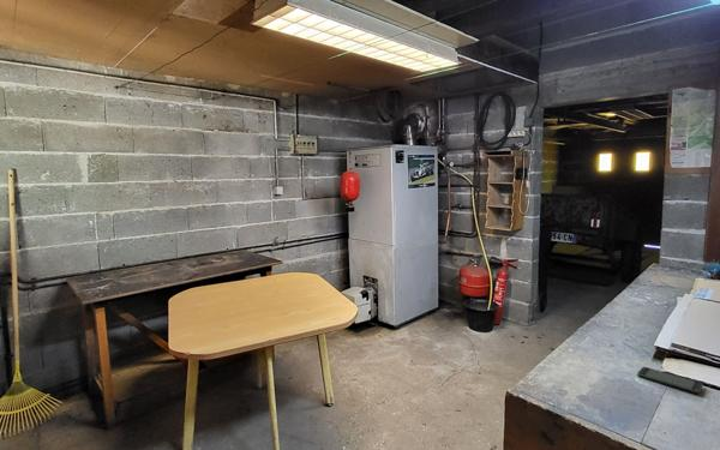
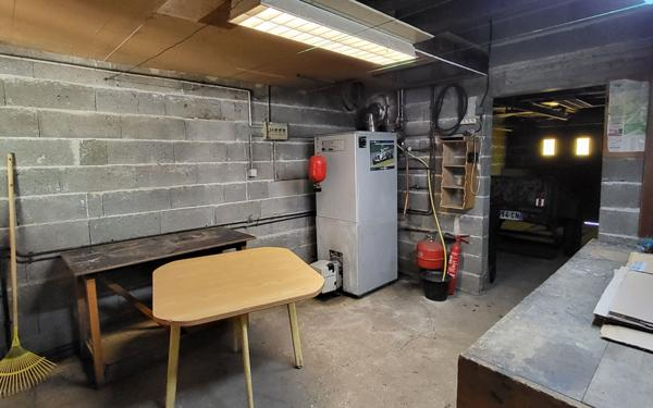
- smartphone [636,366,704,395]
